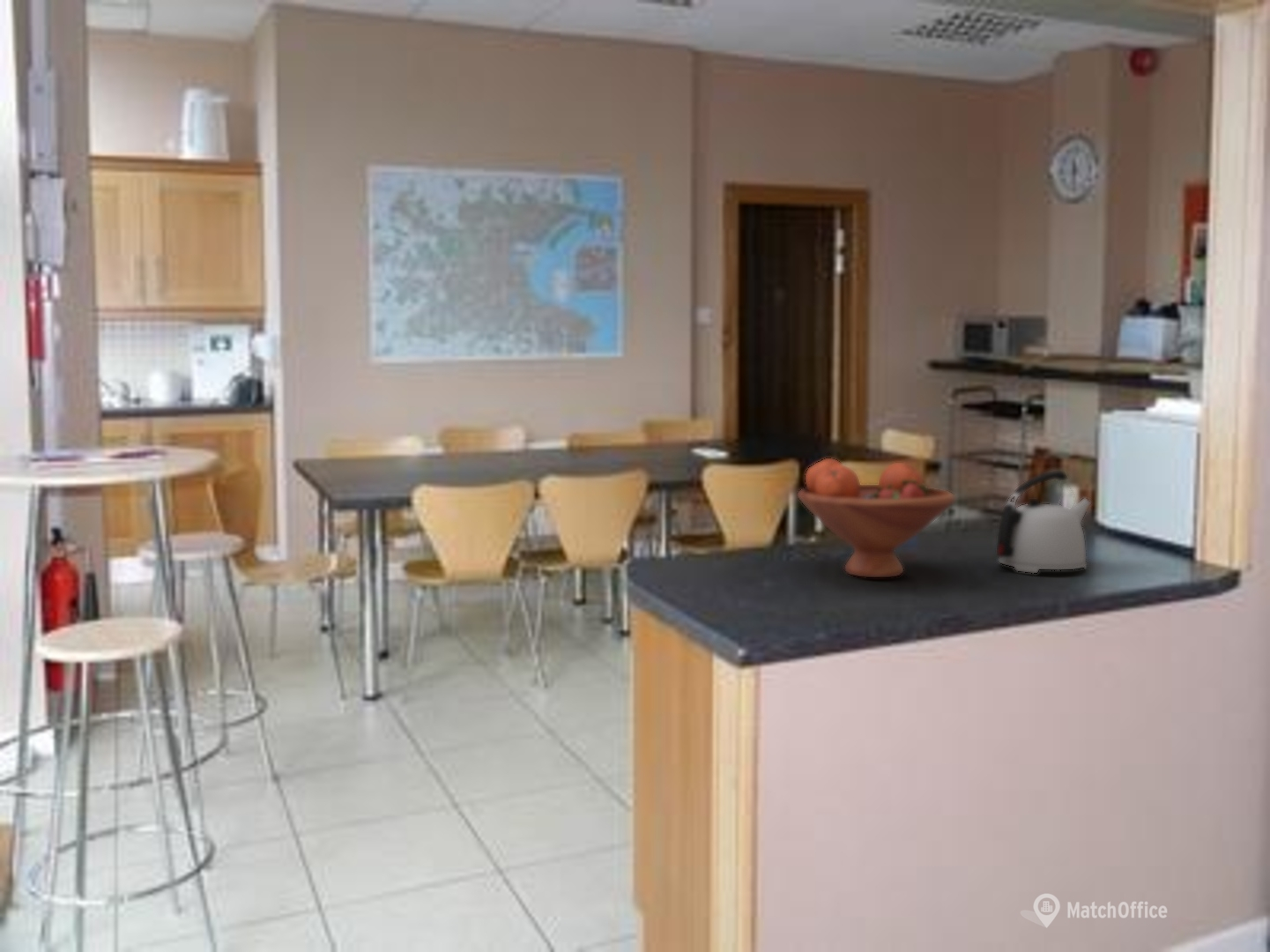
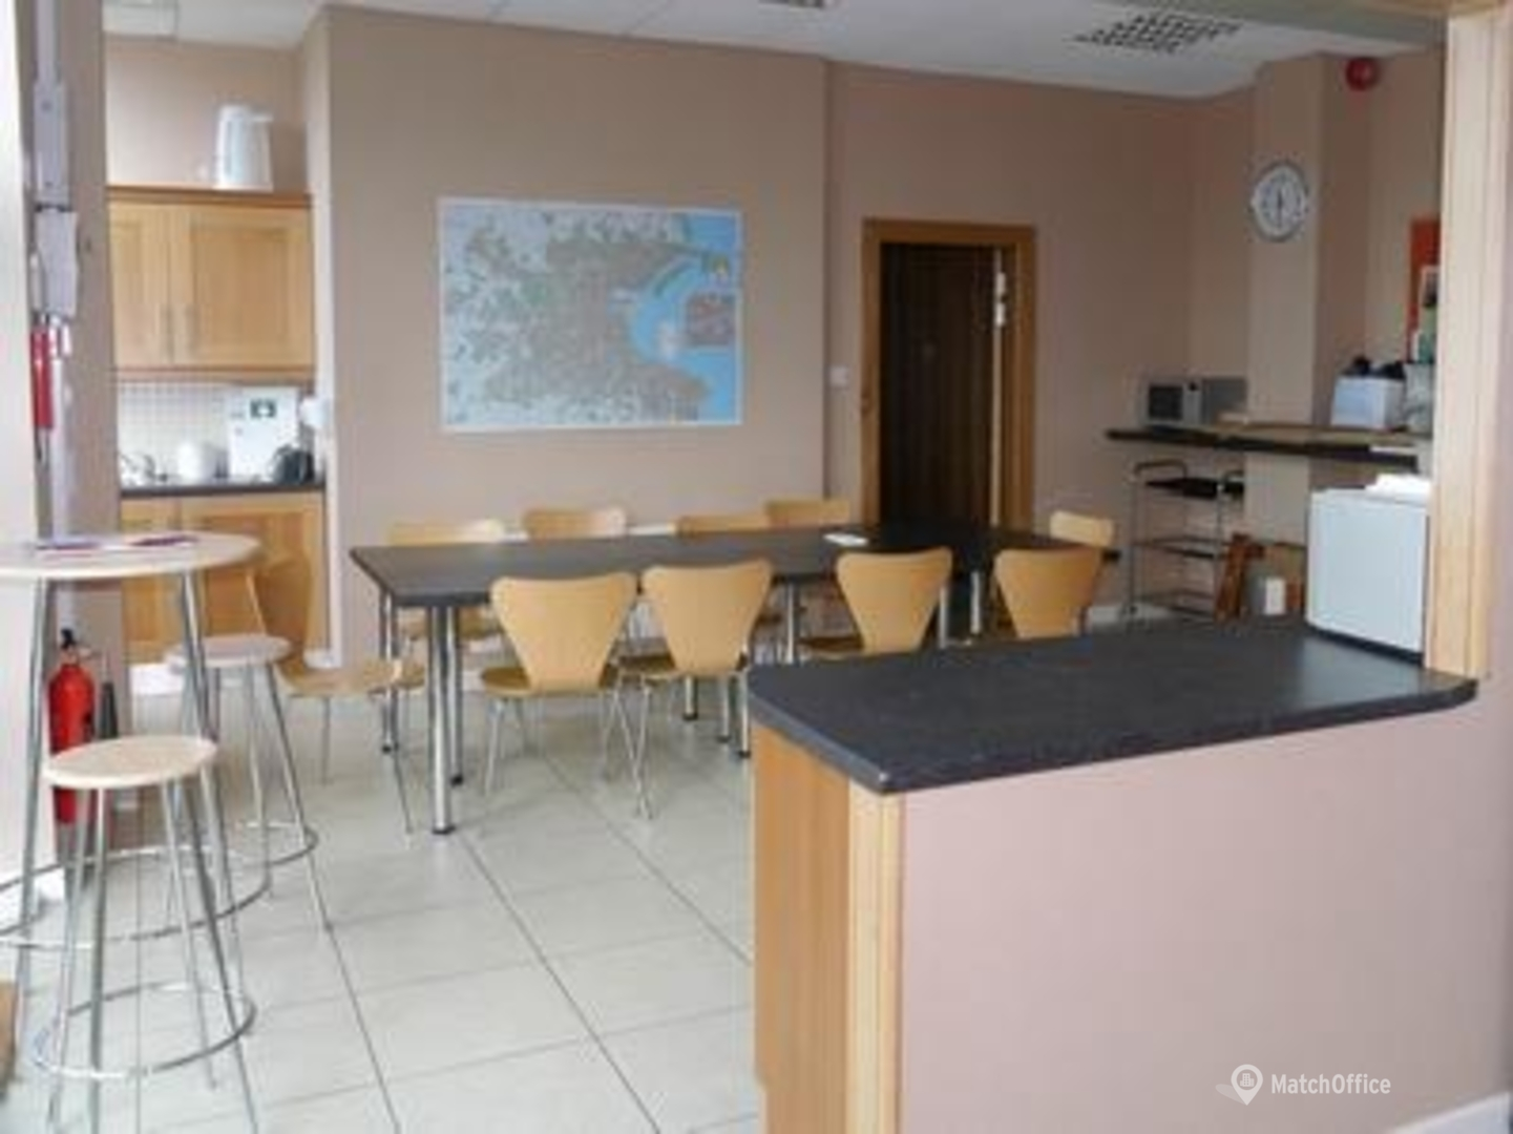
- kettle [996,470,1092,574]
- fruit bowl [797,457,956,578]
